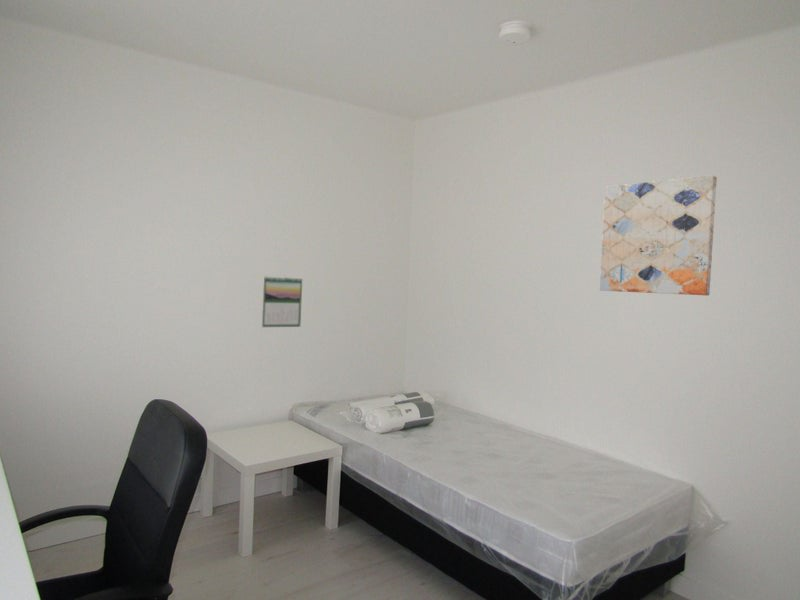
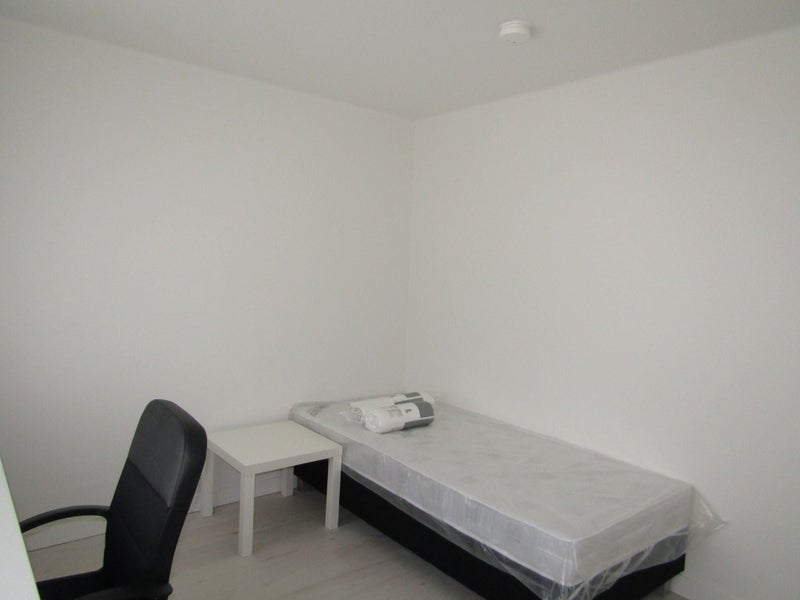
- wall art [599,174,718,296]
- calendar [261,275,303,328]
